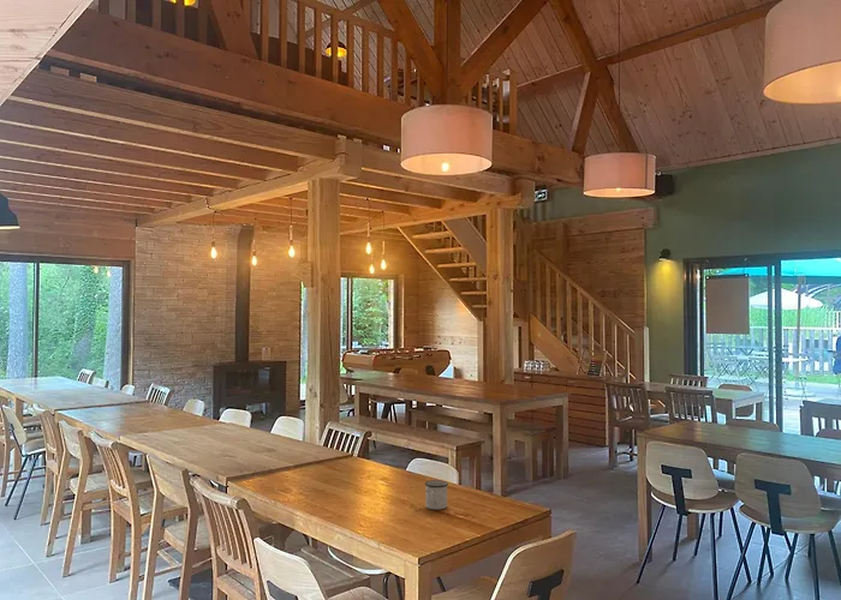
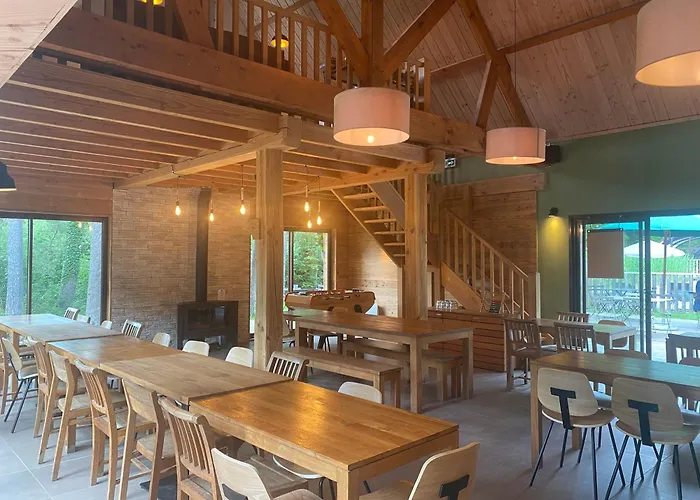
- mug [424,479,449,511]
